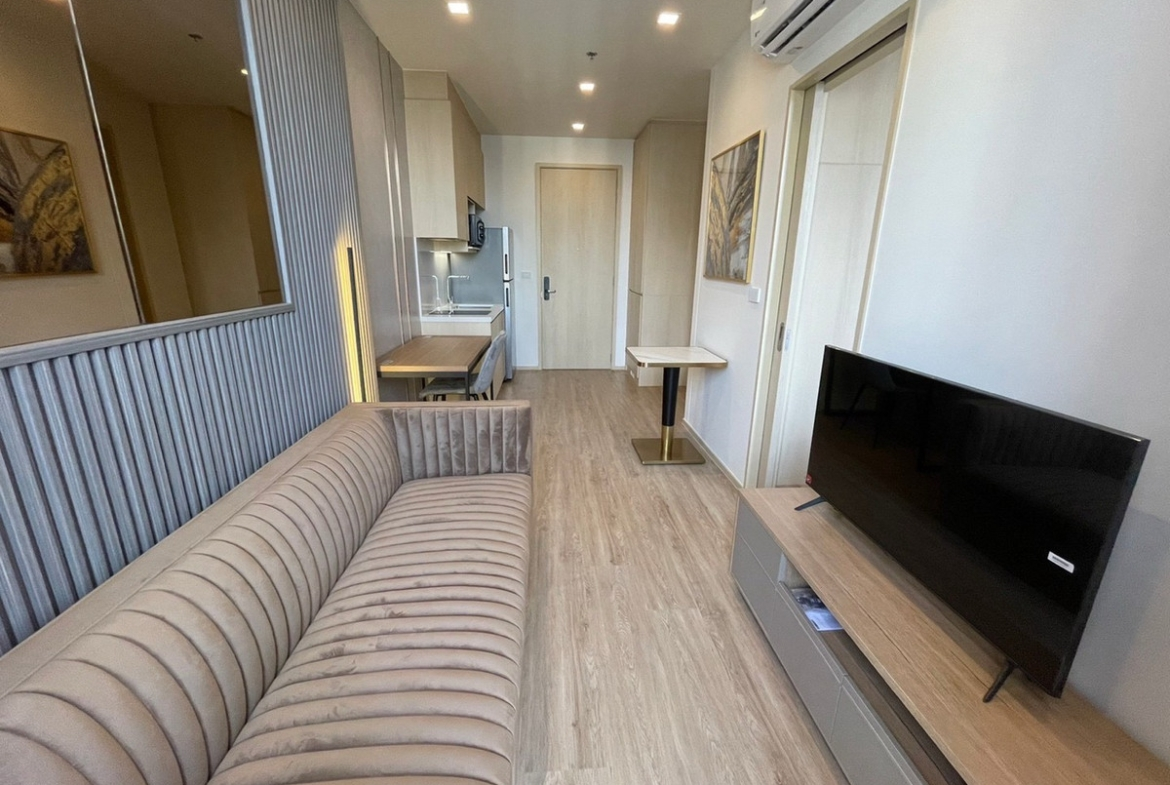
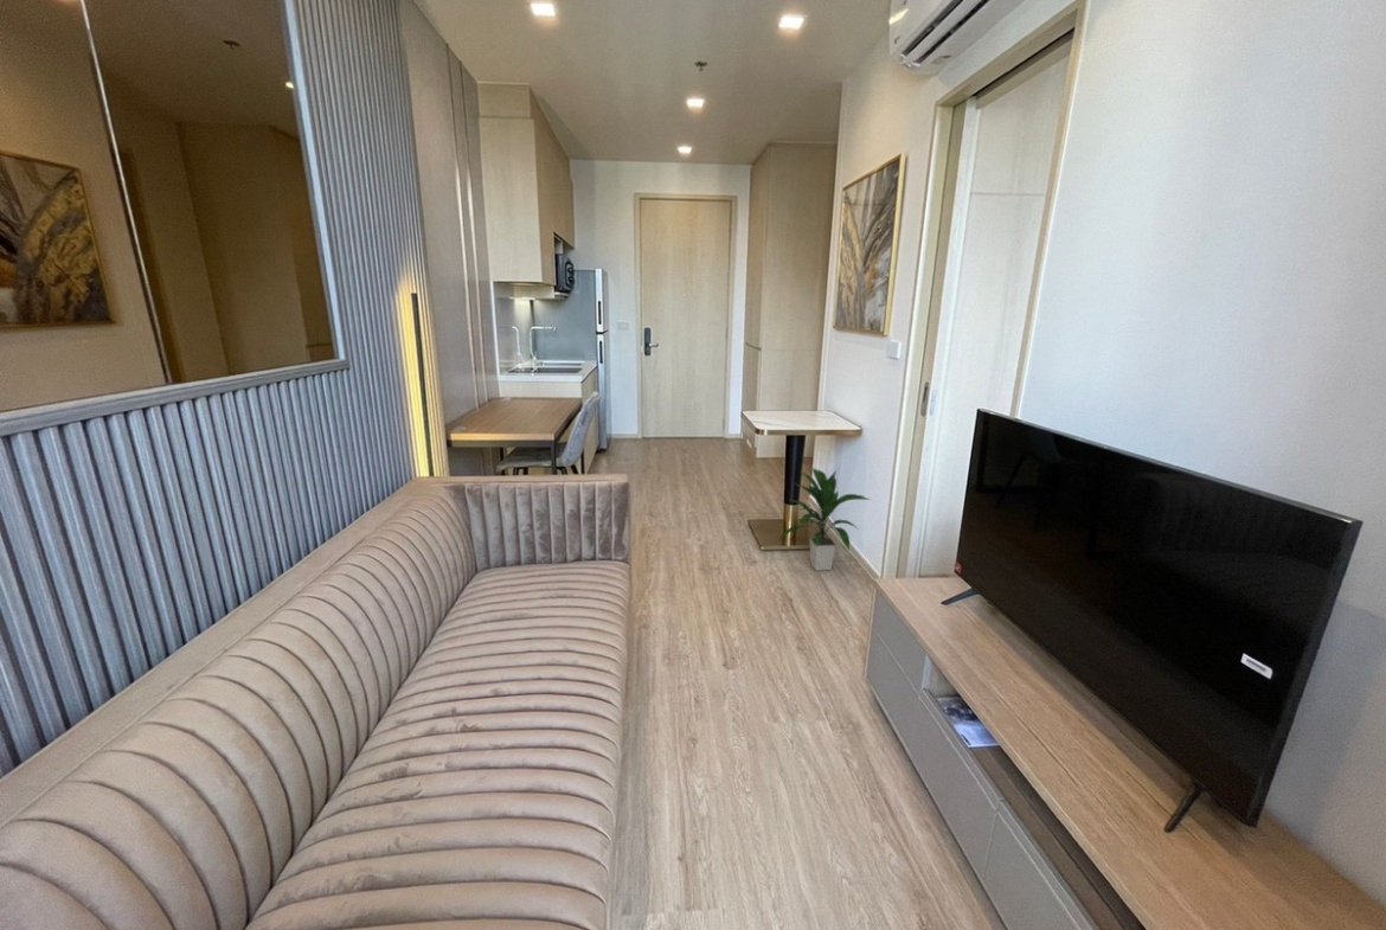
+ indoor plant [777,467,872,572]
